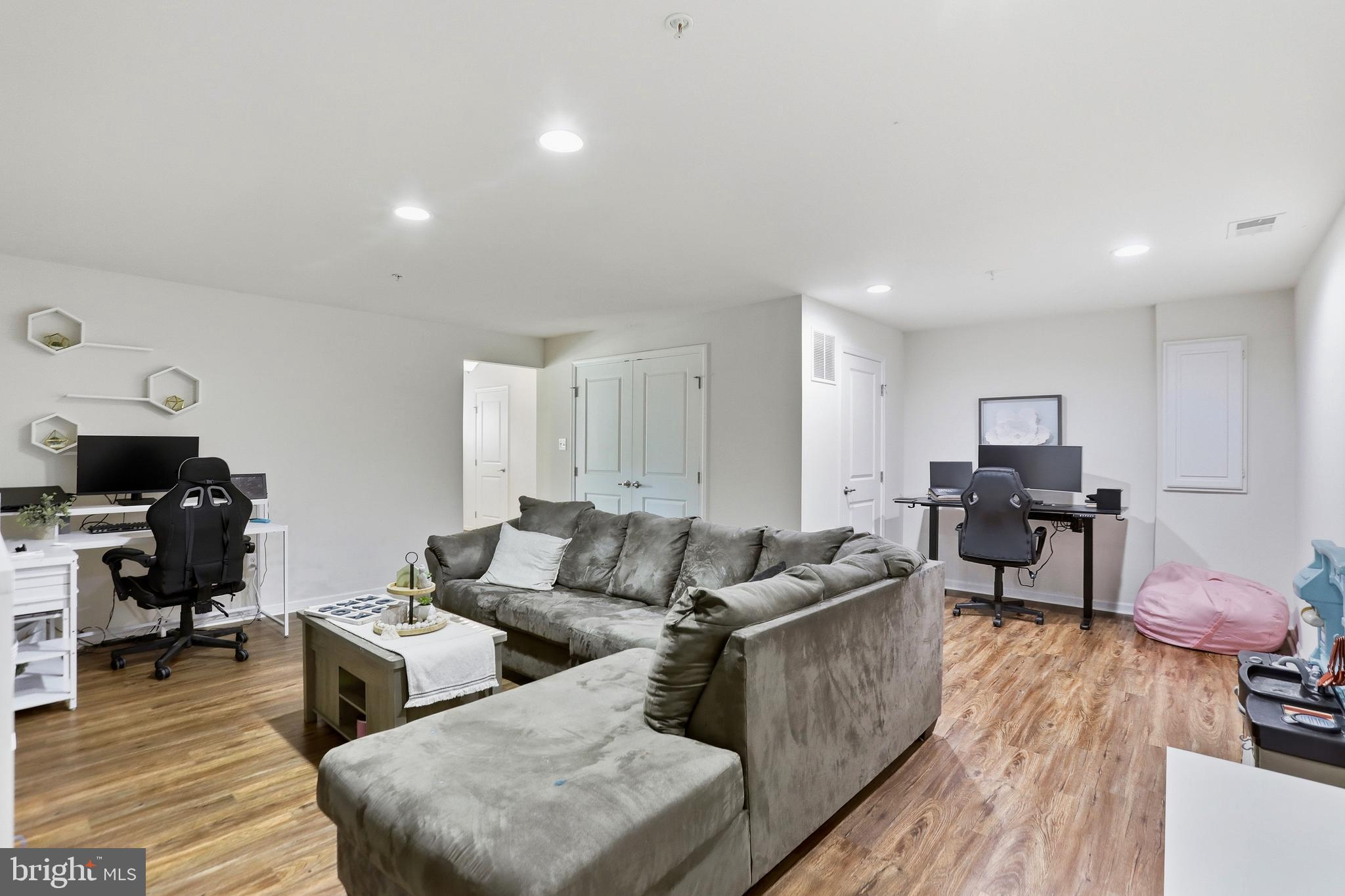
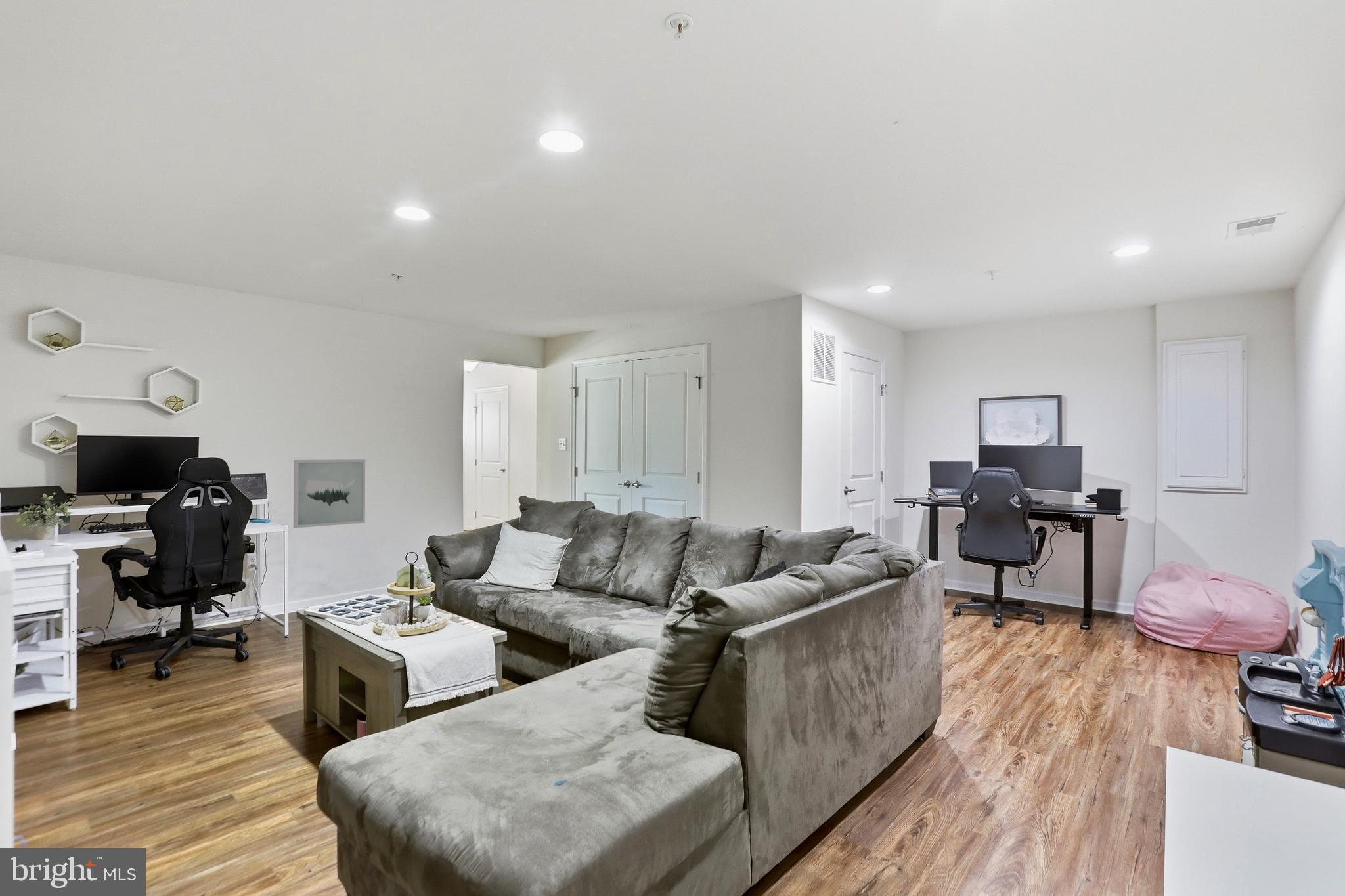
+ wall art [293,459,366,528]
